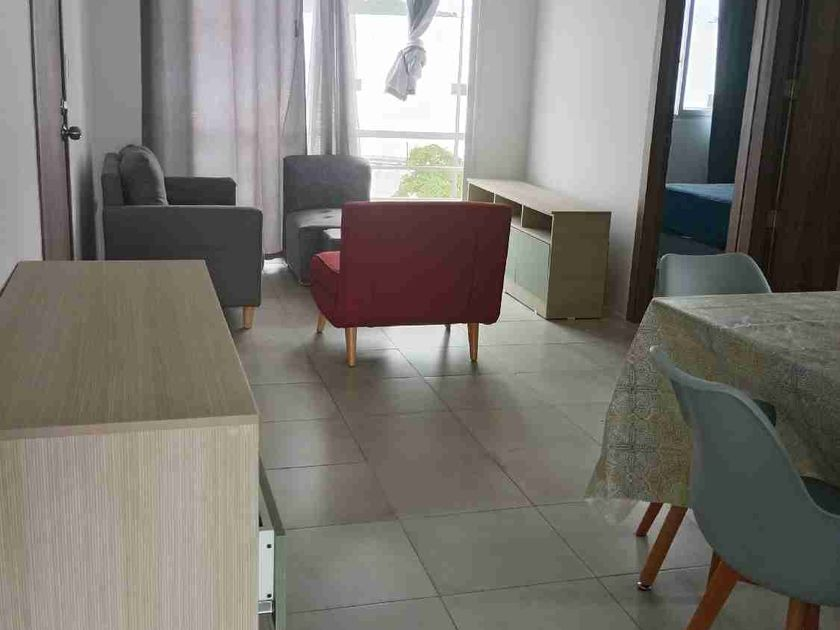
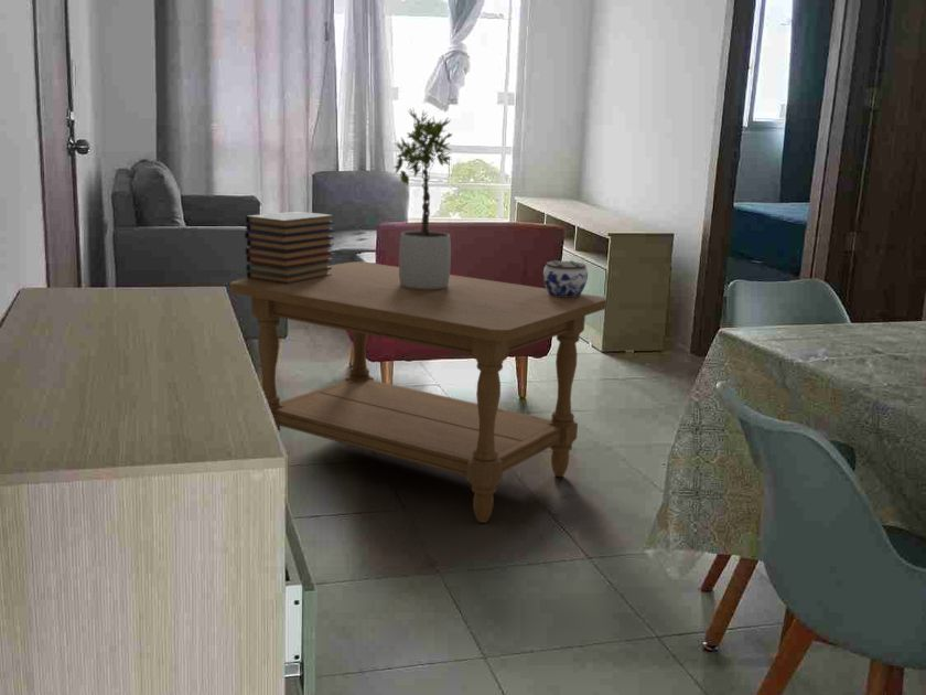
+ book stack [244,210,335,285]
+ potted plant [392,108,453,290]
+ jar [542,259,589,297]
+ coffee table [229,260,607,524]
